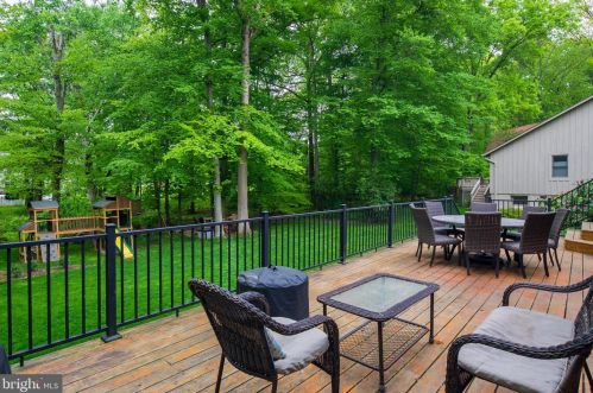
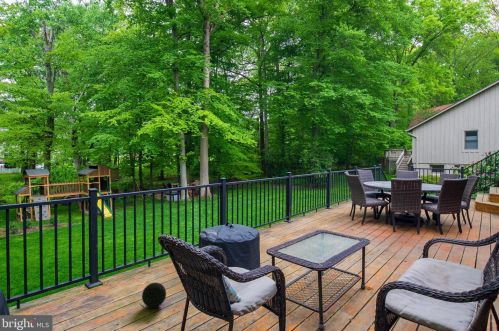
+ decorative ball [141,282,167,309]
